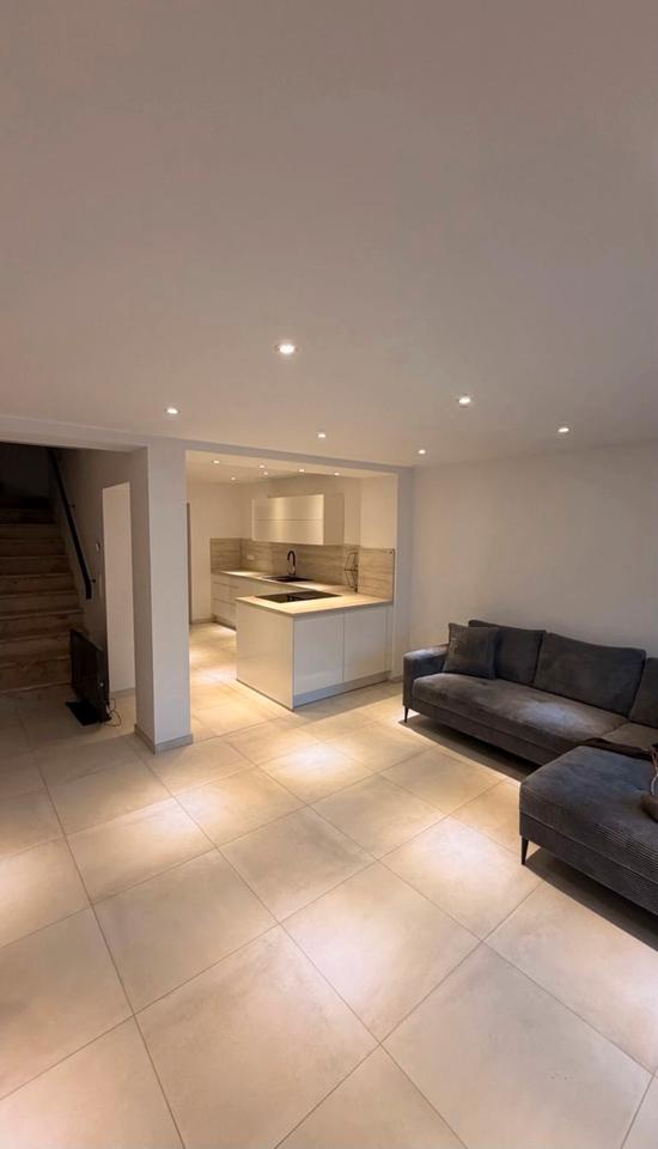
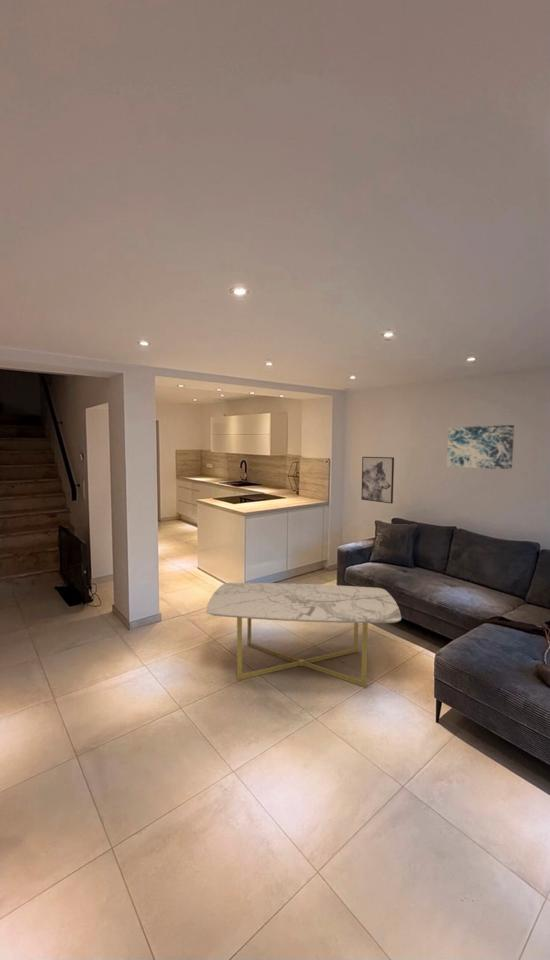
+ wall art [446,424,515,470]
+ wall art [360,456,395,504]
+ coffee table [205,582,402,688]
